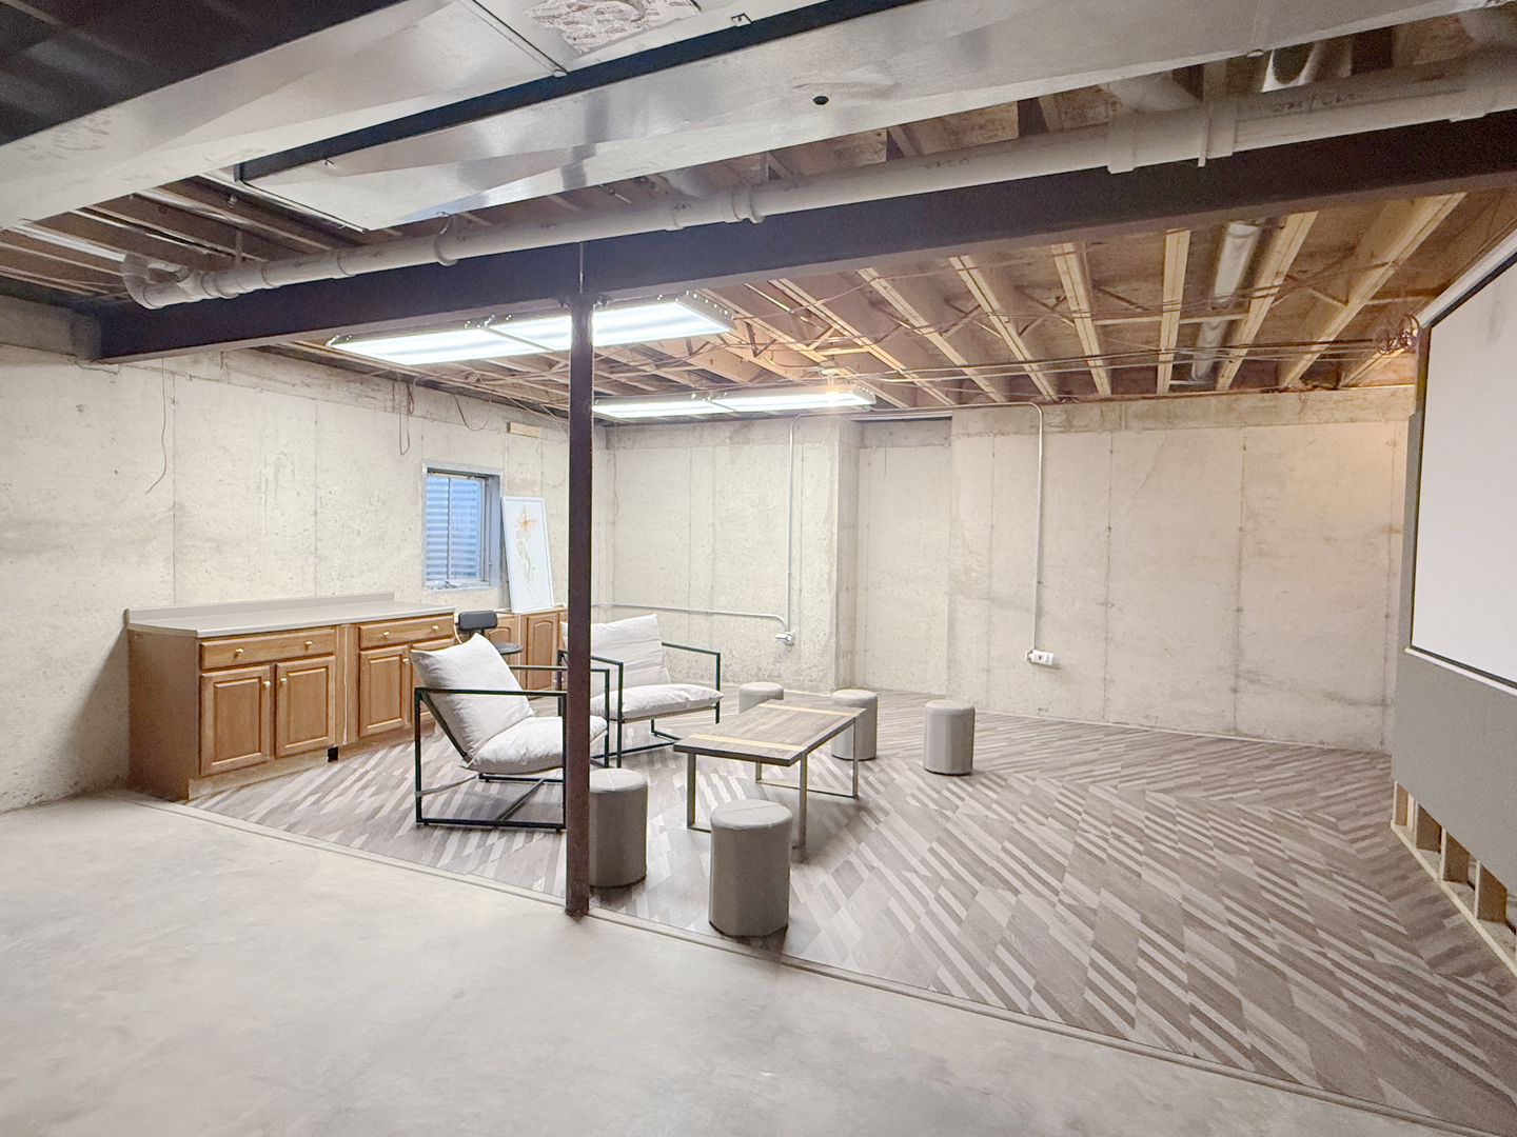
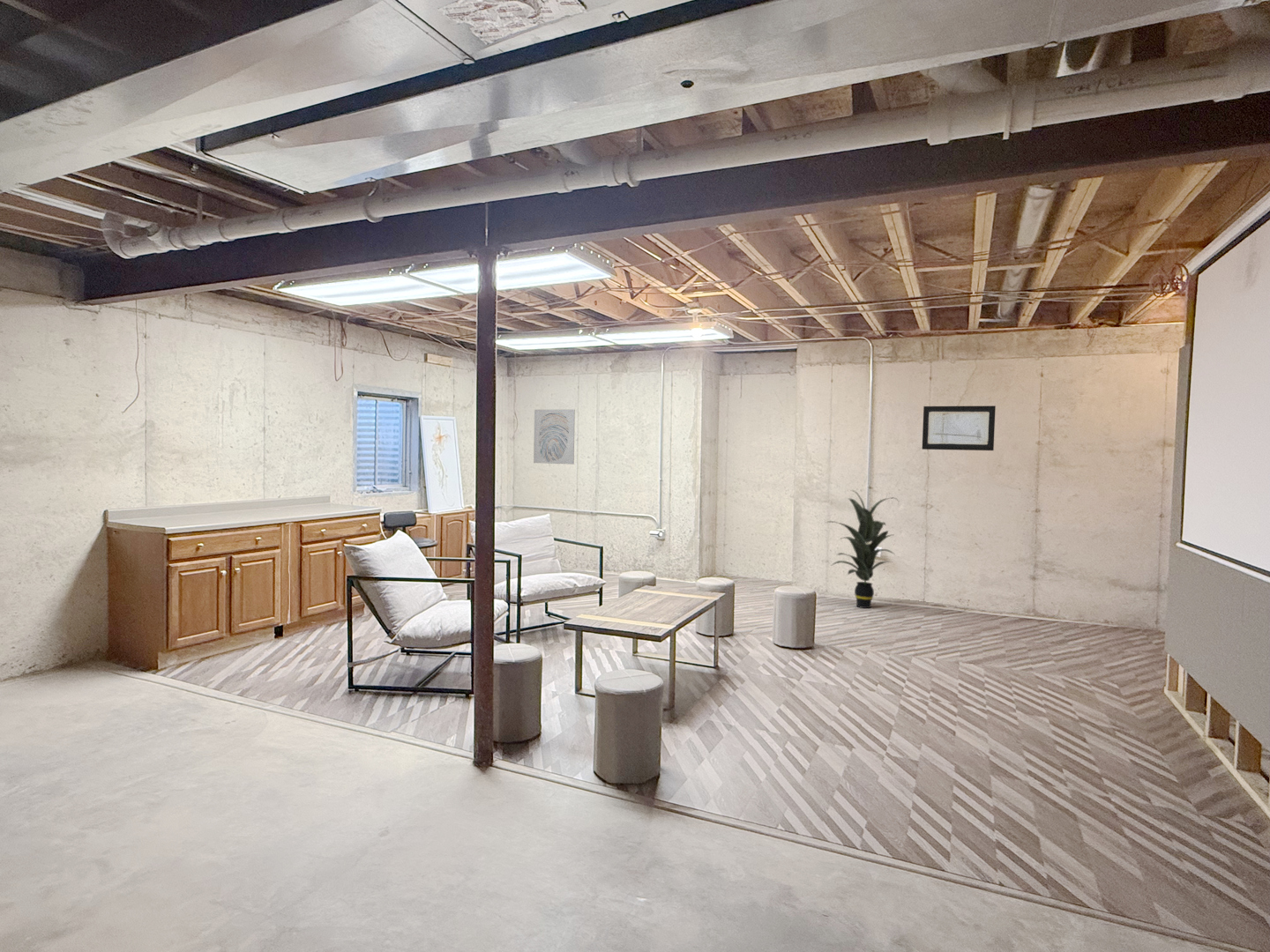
+ indoor plant [825,489,900,609]
+ wall art [533,409,576,465]
+ wall art [921,405,997,451]
